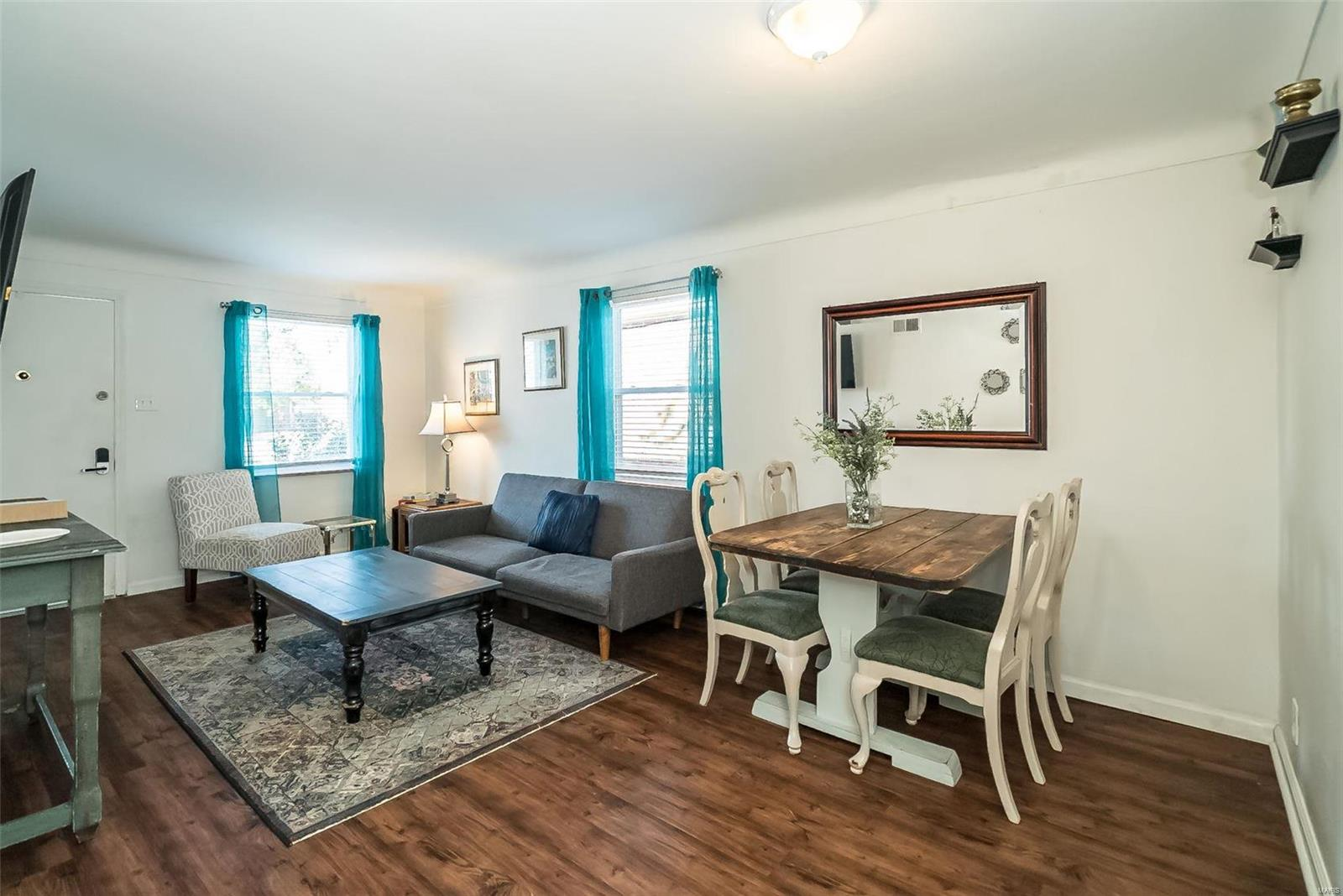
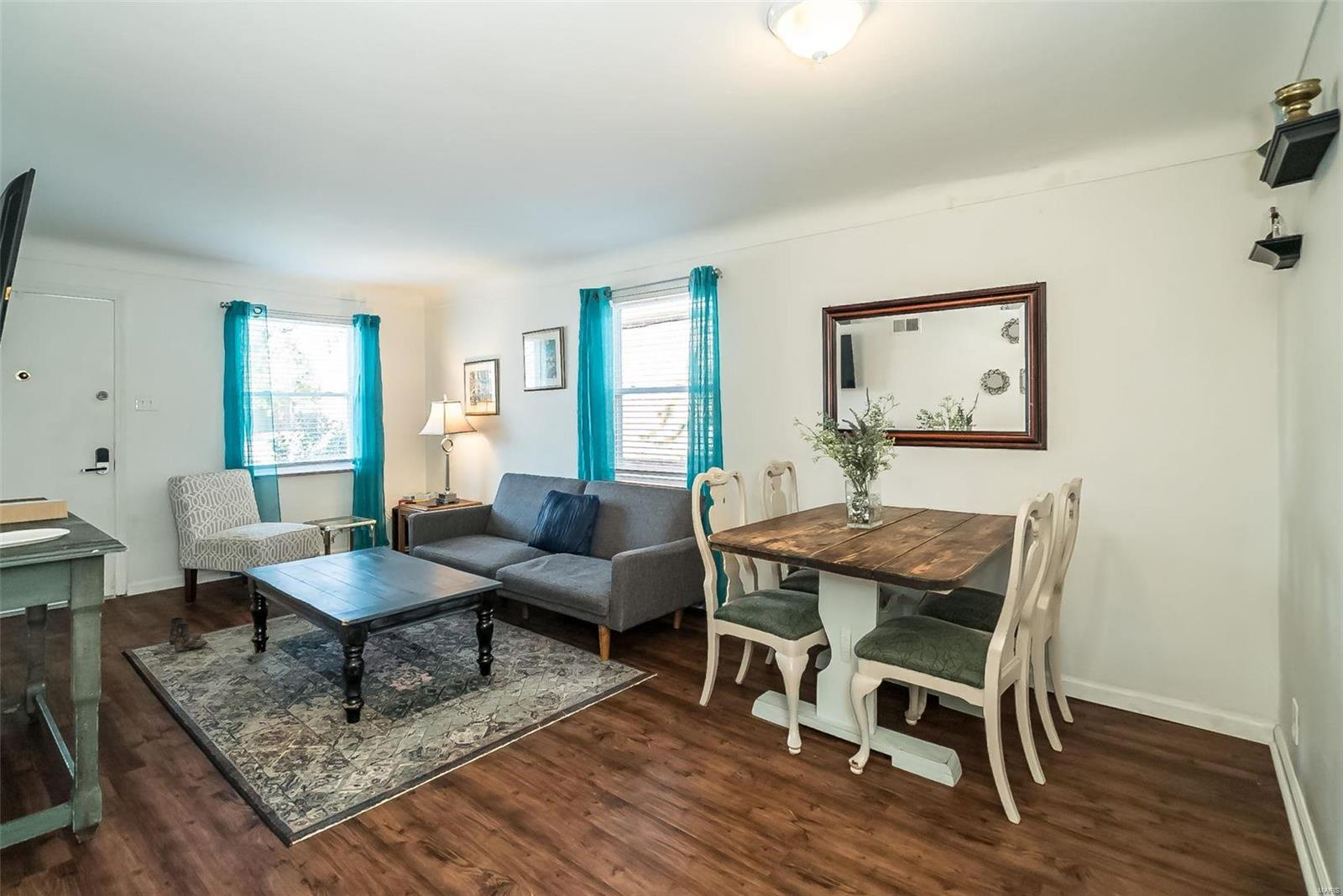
+ boots [169,617,208,652]
